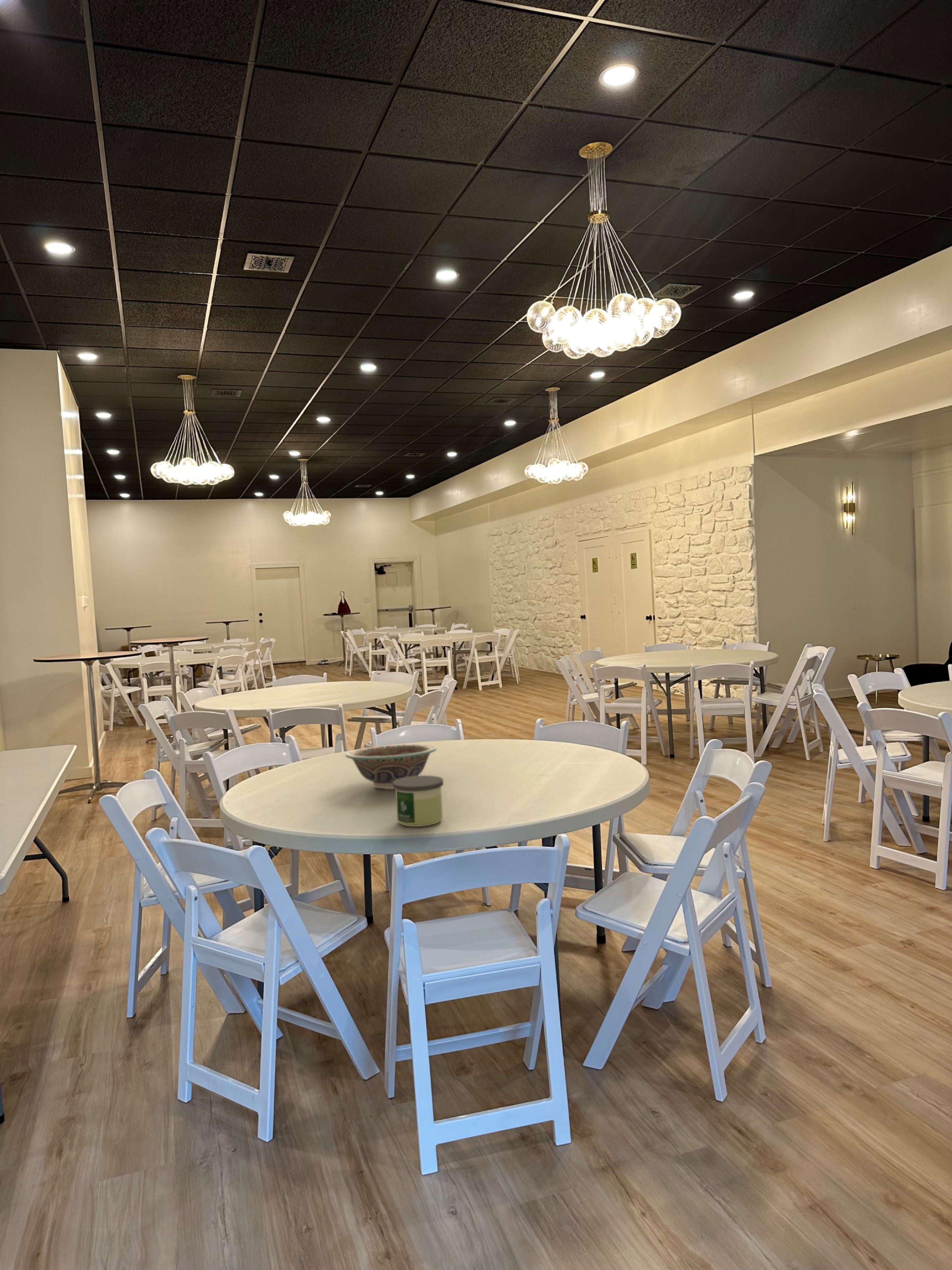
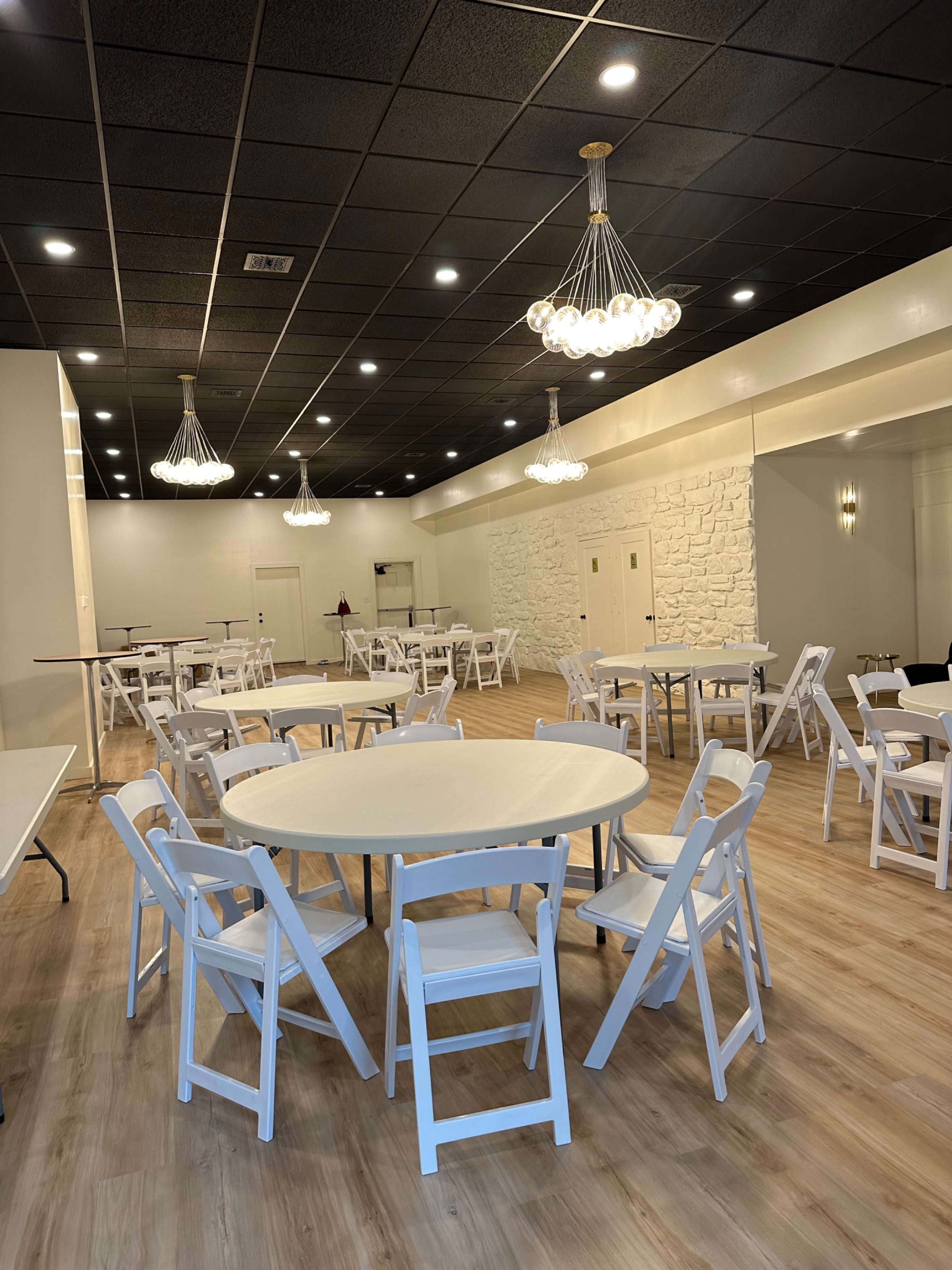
- candle [393,775,444,827]
- decorative bowl [345,744,437,789]
